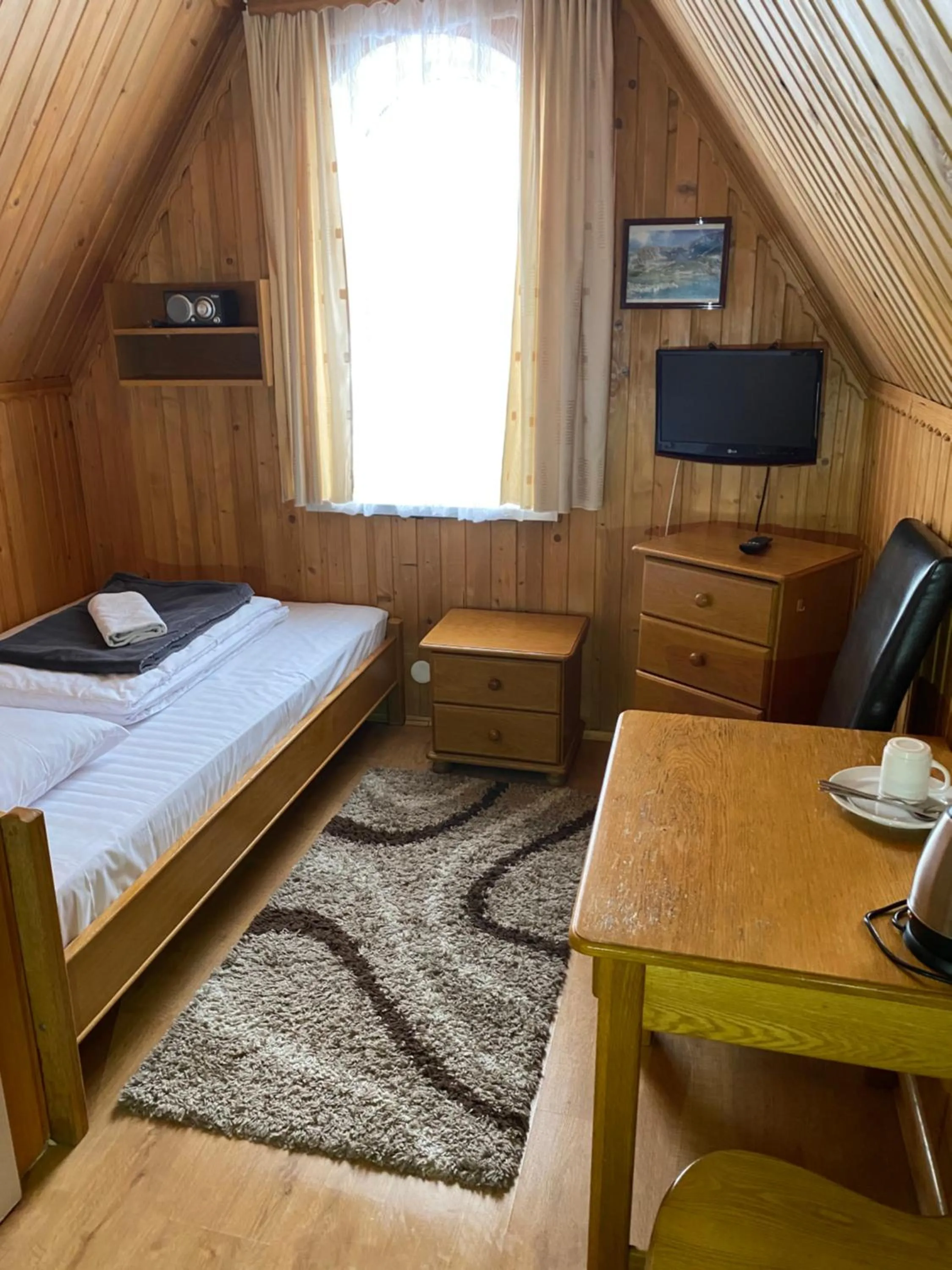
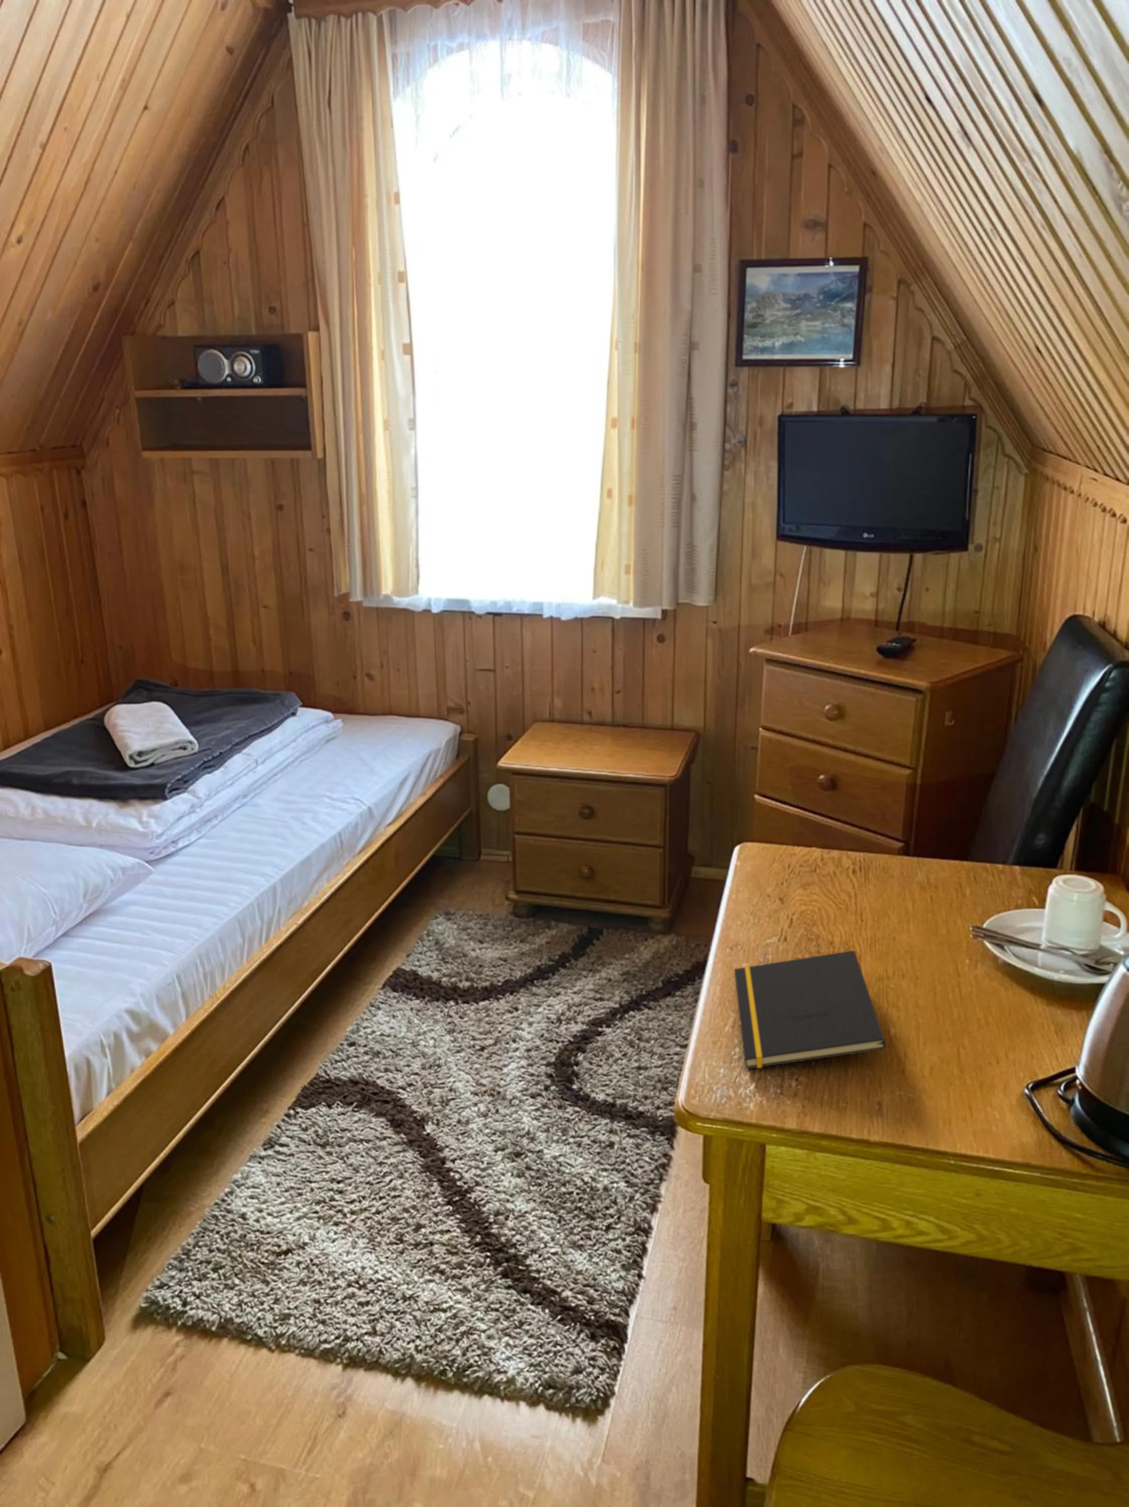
+ notepad [734,950,887,1069]
